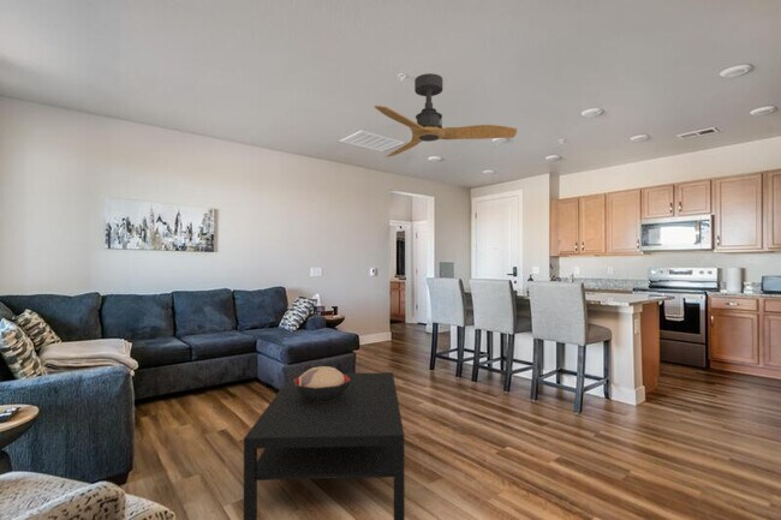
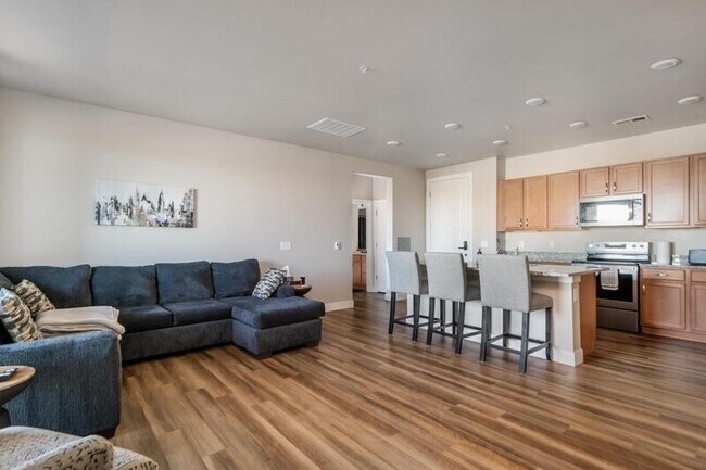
- decorative bowl [293,365,351,402]
- coffee table [243,371,406,520]
- ceiling fan [374,72,518,159]
